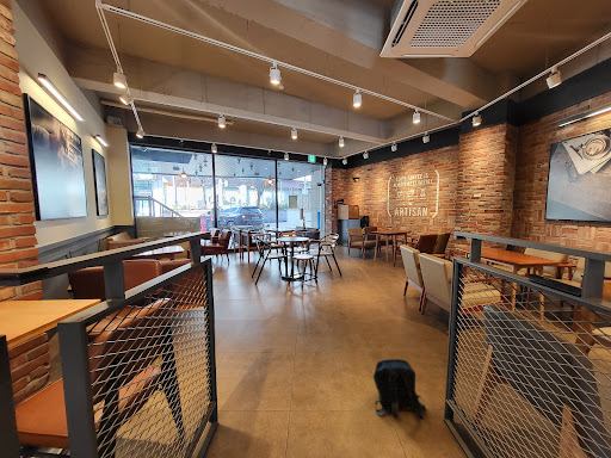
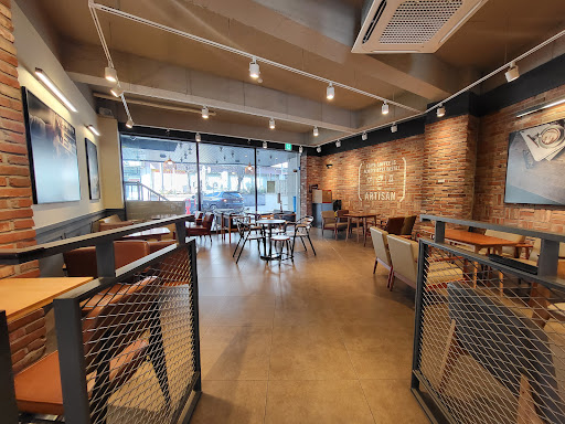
- backpack [372,358,428,421]
